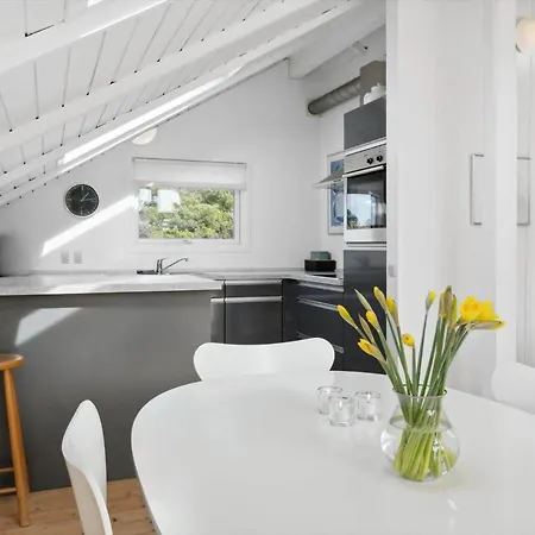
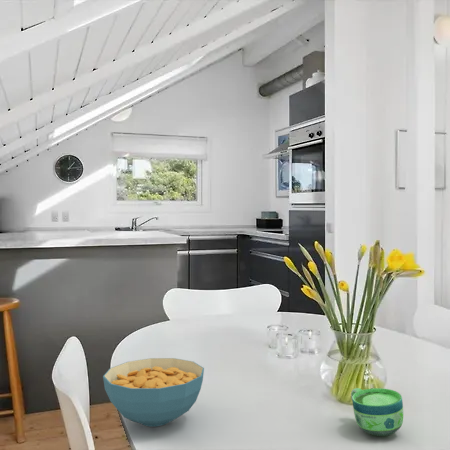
+ cereal bowl [102,357,205,427]
+ cup [350,387,404,437]
